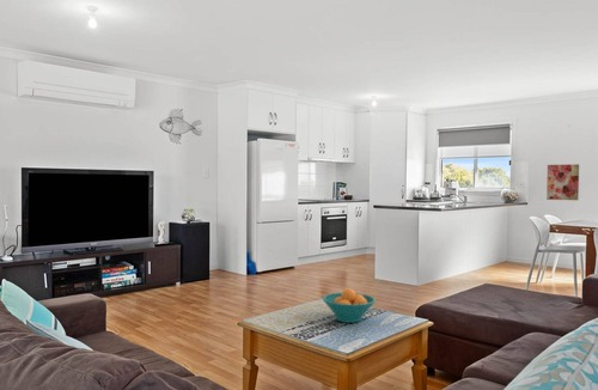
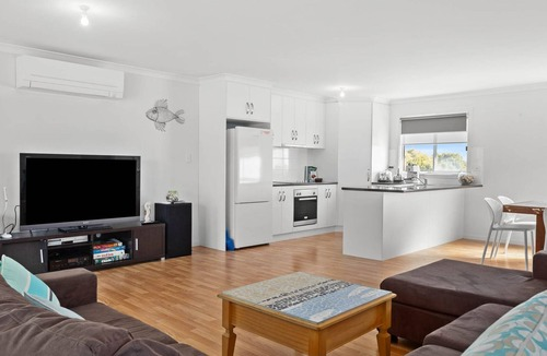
- fruit bowl [322,287,377,324]
- wall art [545,163,580,201]
